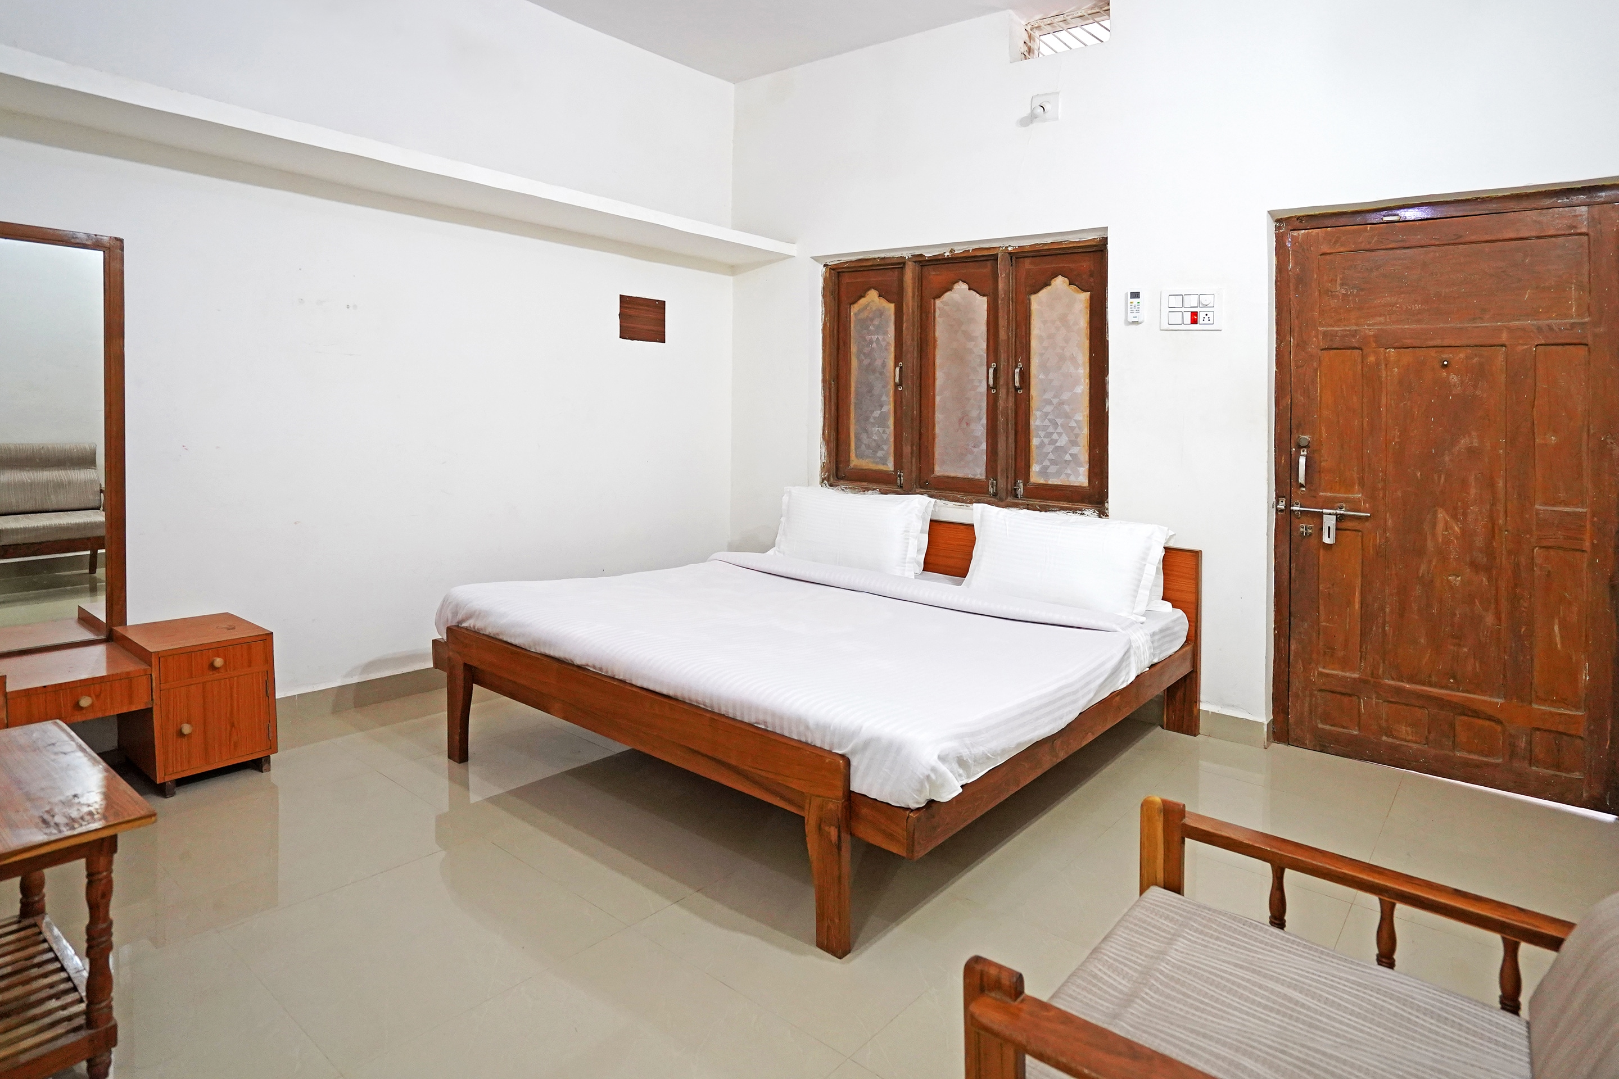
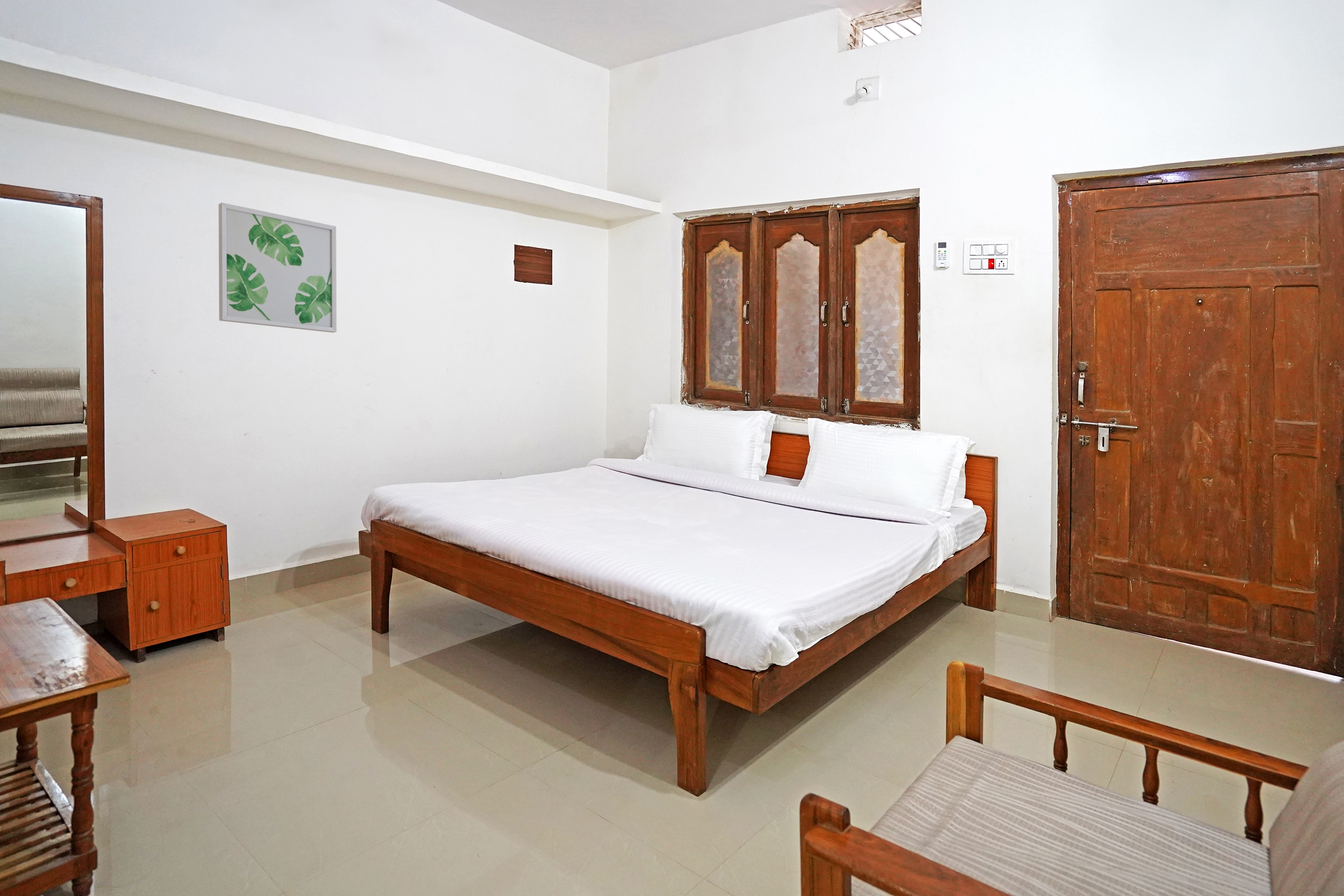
+ wall art [218,202,337,333]
